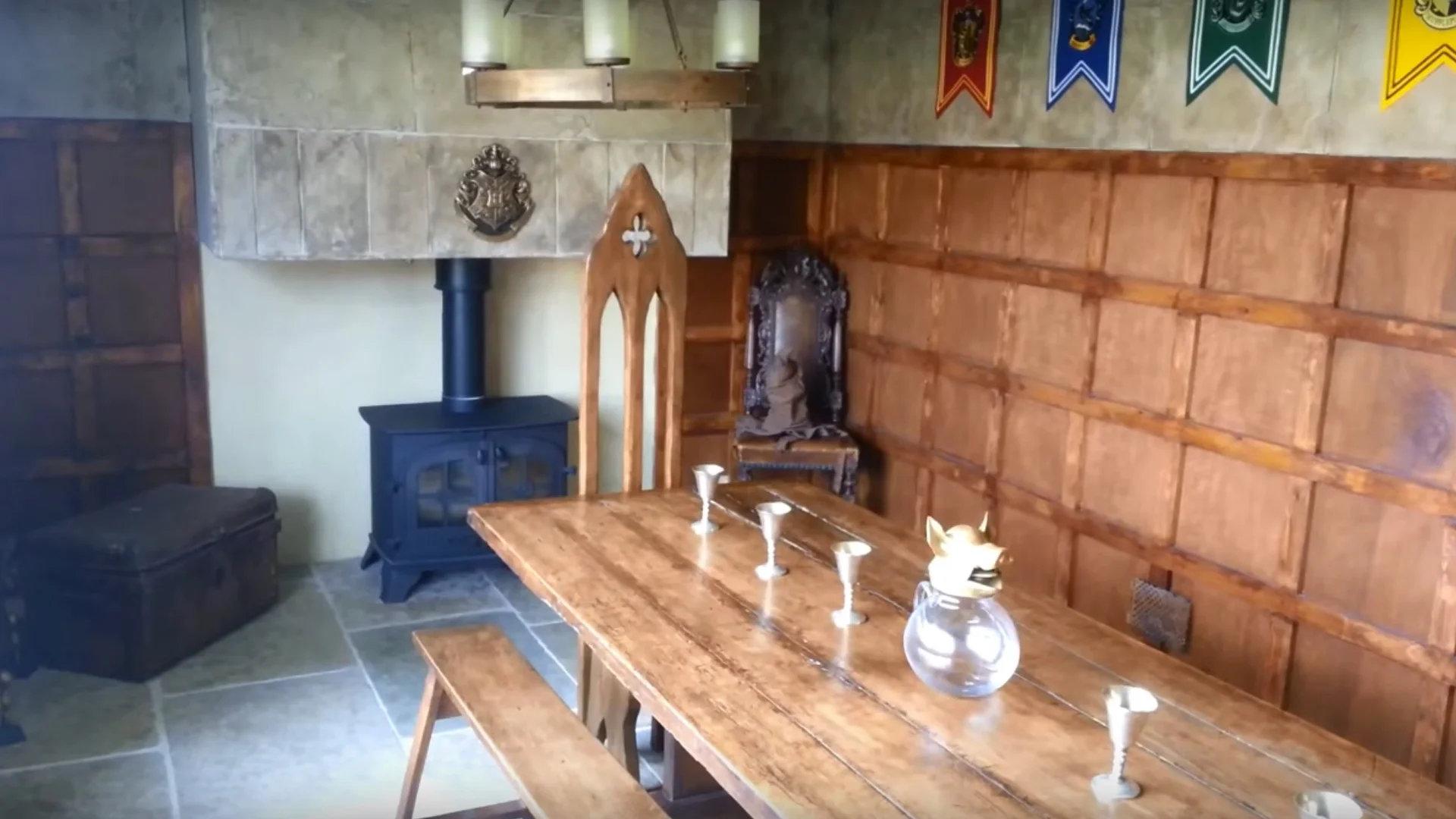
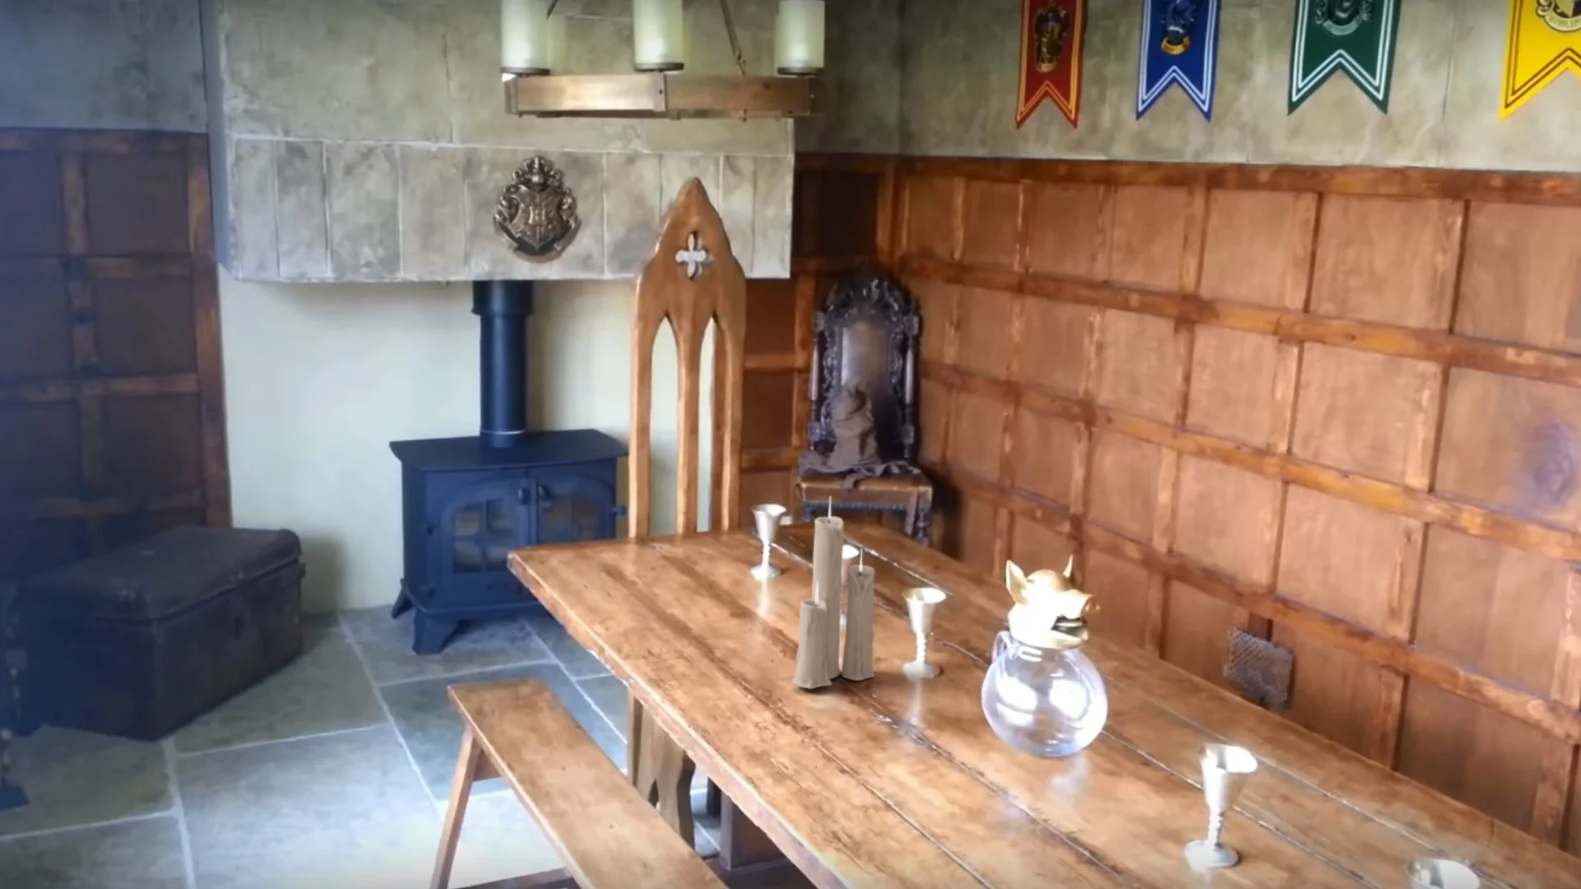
+ candle [792,496,875,689]
